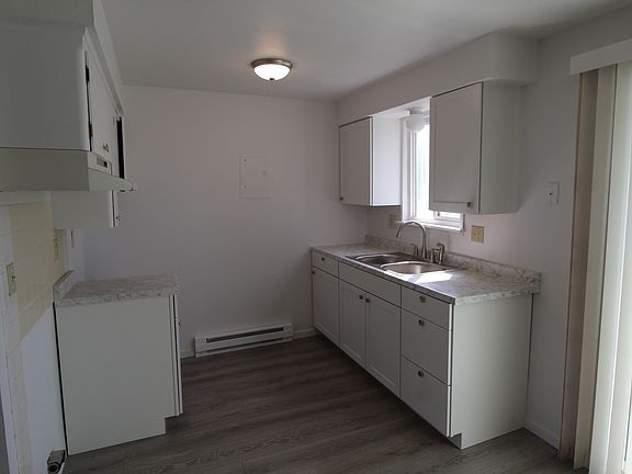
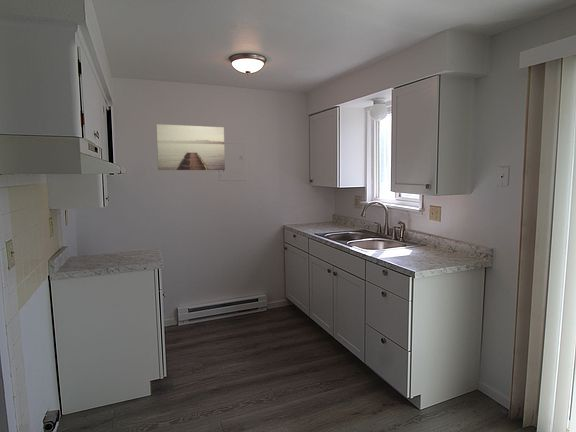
+ wall art [155,123,226,171]
